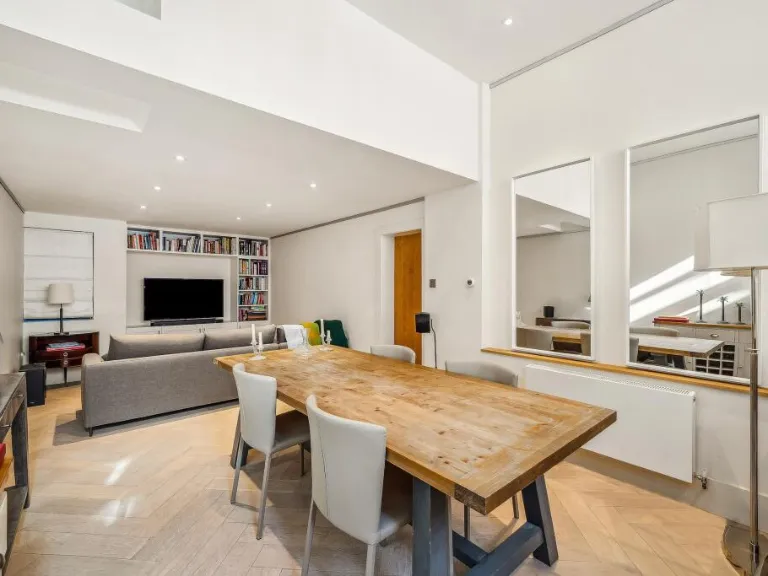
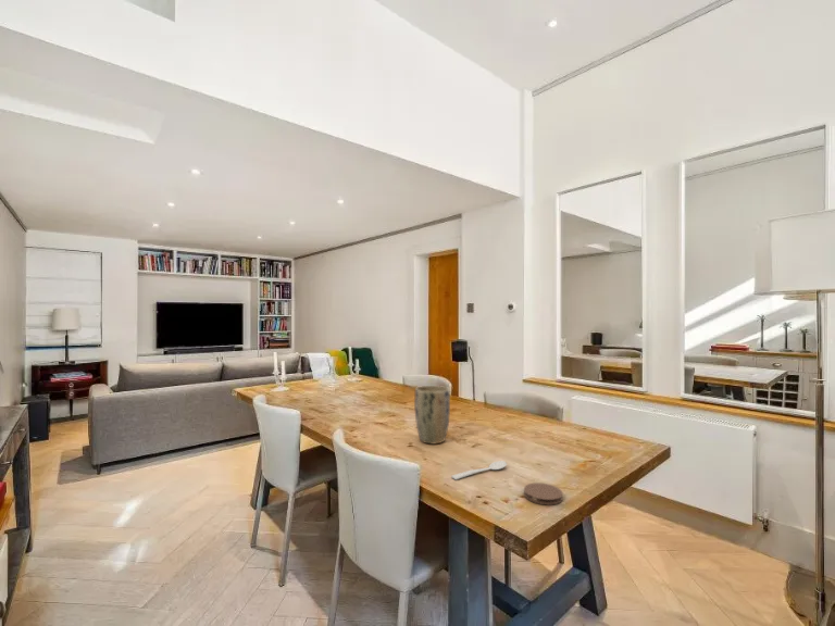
+ coaster [523,481,564,505]
+ spoon [450,460,508,480]
+ plant pot [413,385,451,446]
